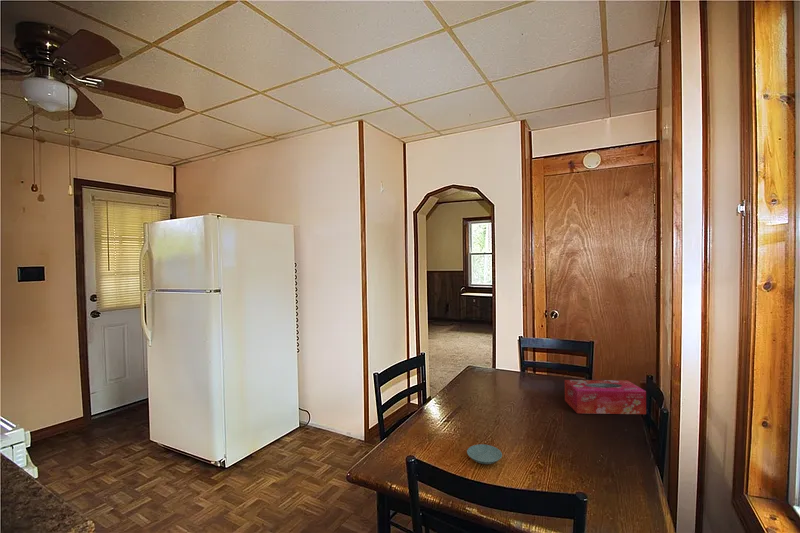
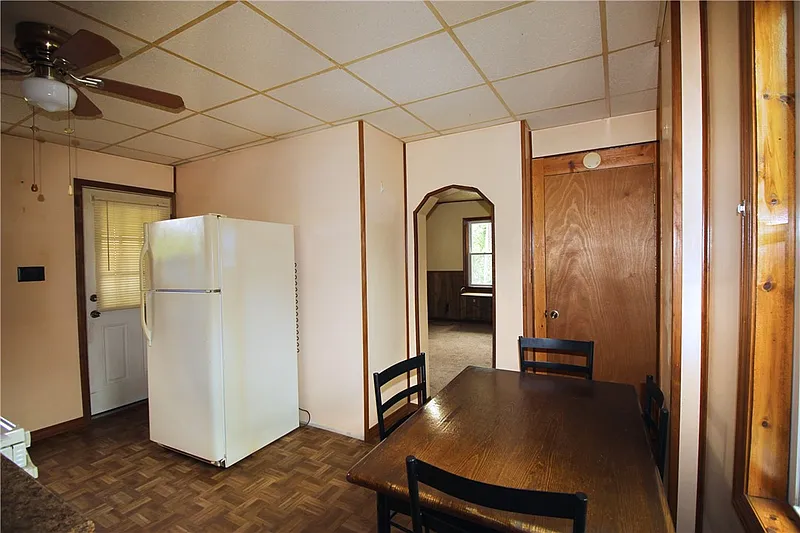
- tissue box [564,379,647,415]
- saucer [466,443,503,465]
